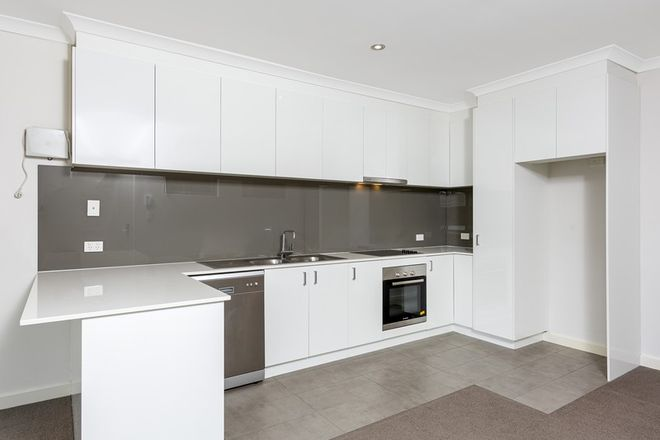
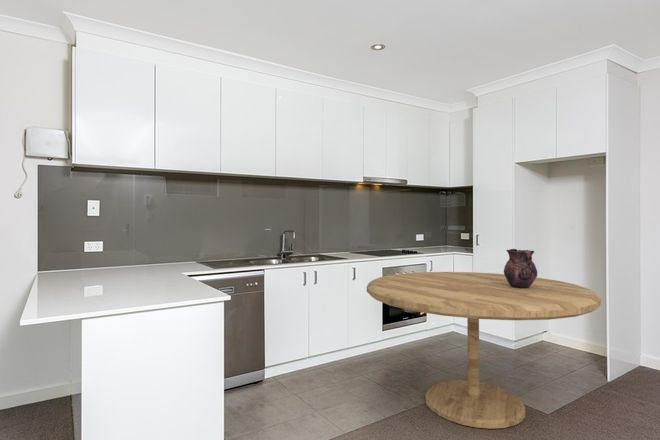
+ vase [503,248,538,288]
+ dining table [366,271,602,430]
